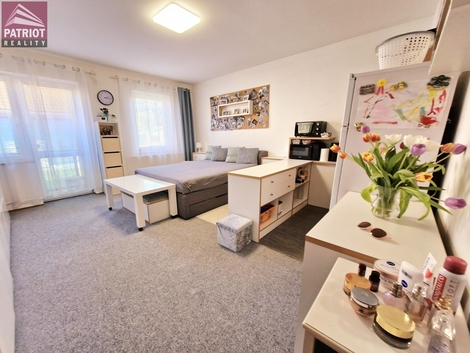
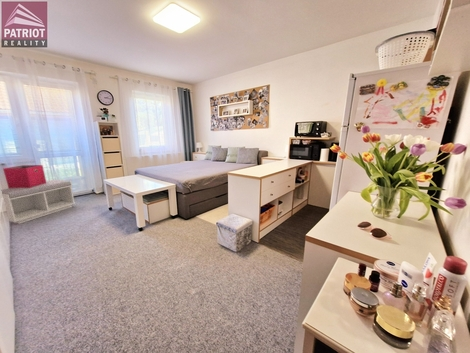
+ storage bin [2,164,47,188]
+ bench [0,179,77,225]
